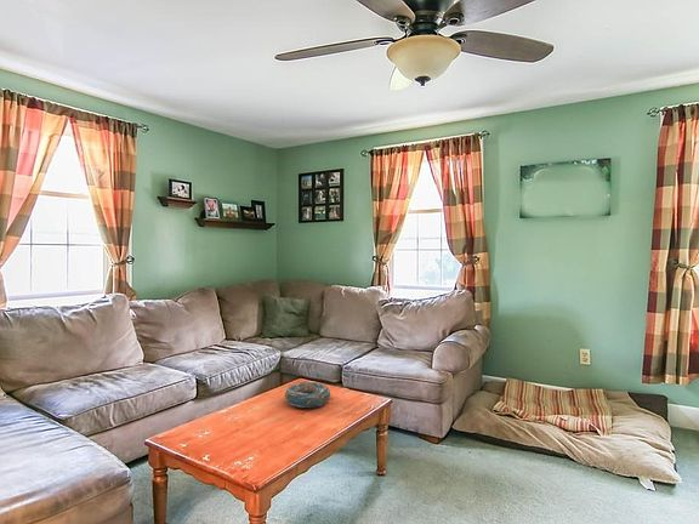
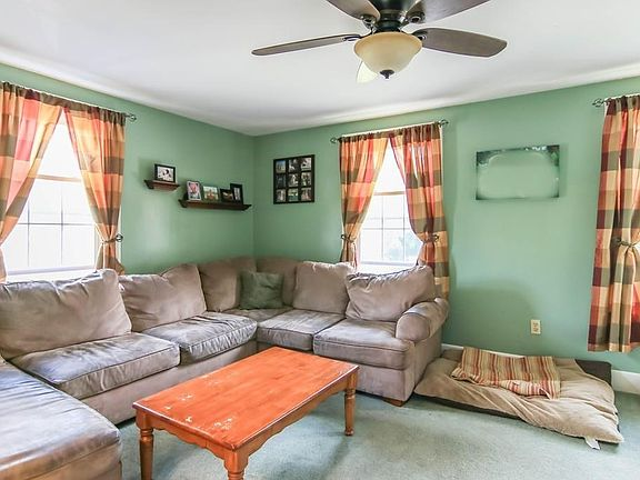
- decorative bowl [284,381,333,409]
